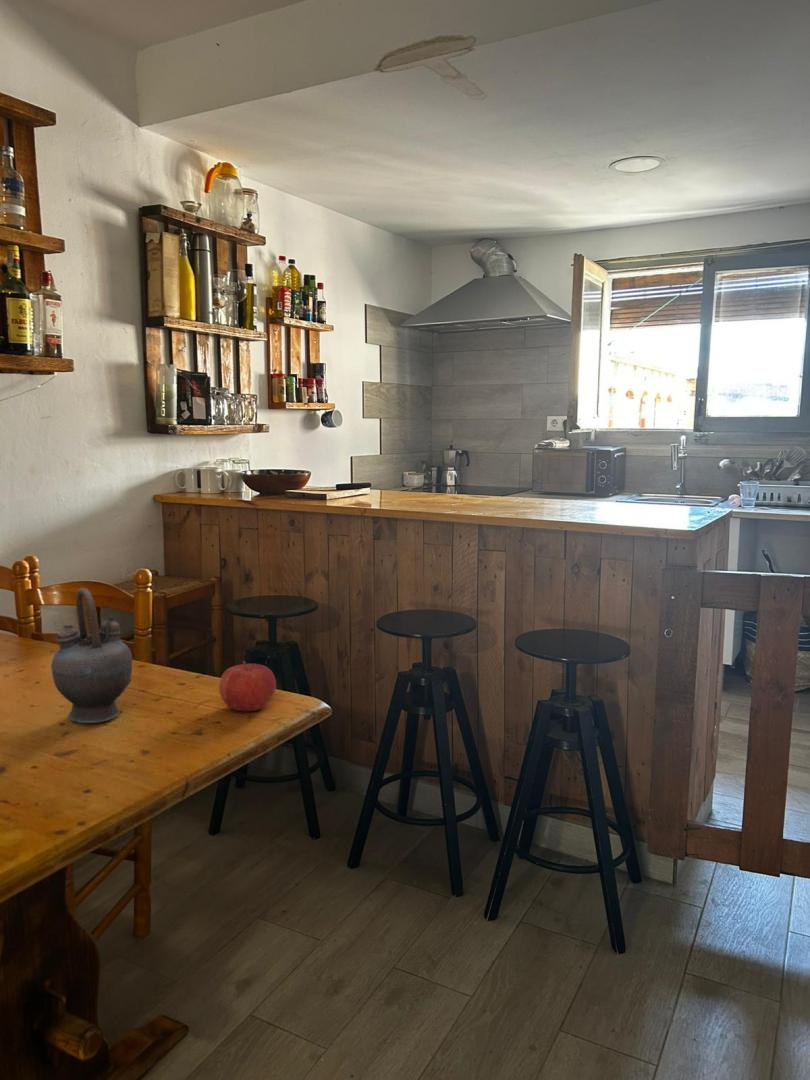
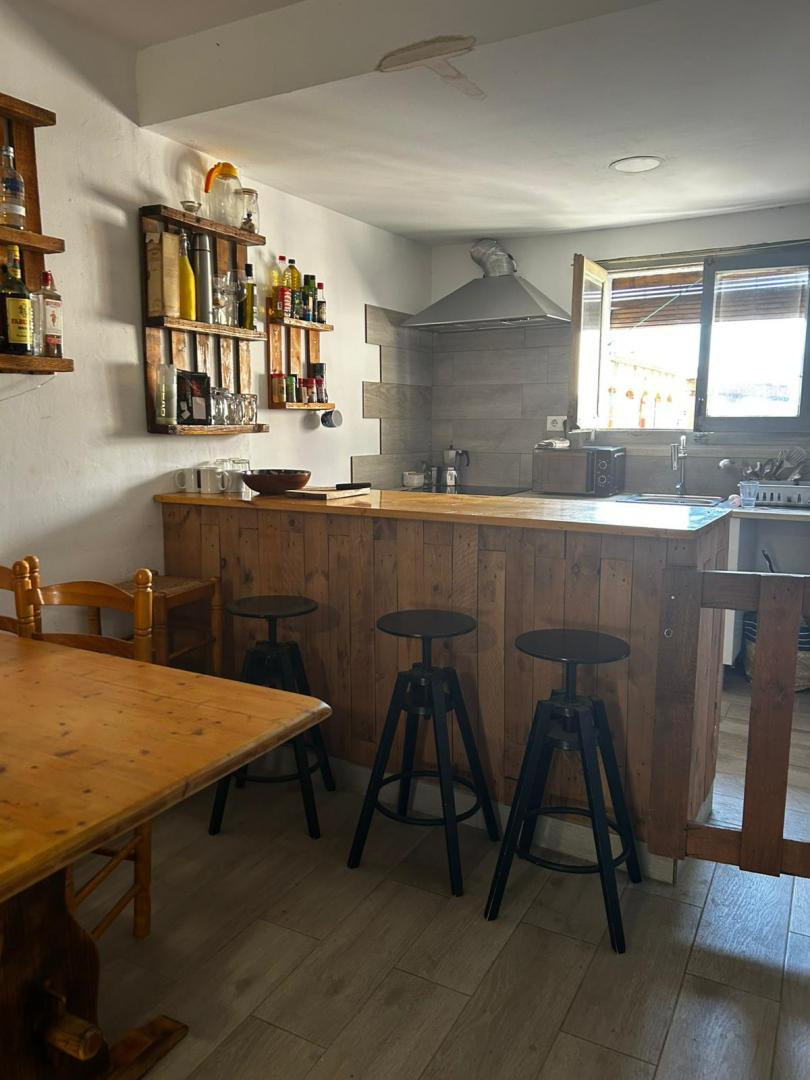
- fruit [218,660,277,712]
- teapot [50,587,133,724]
